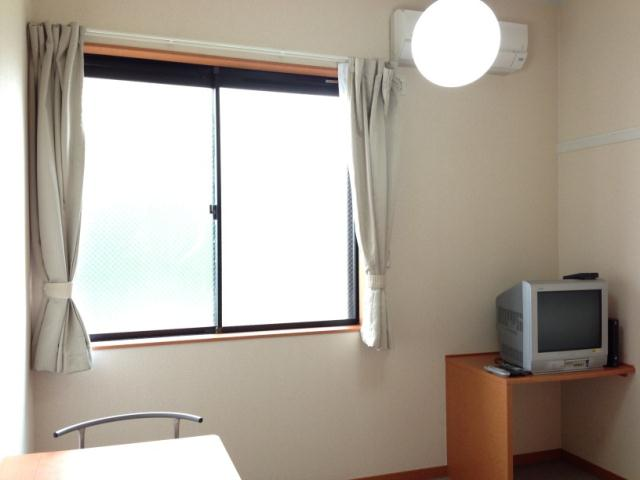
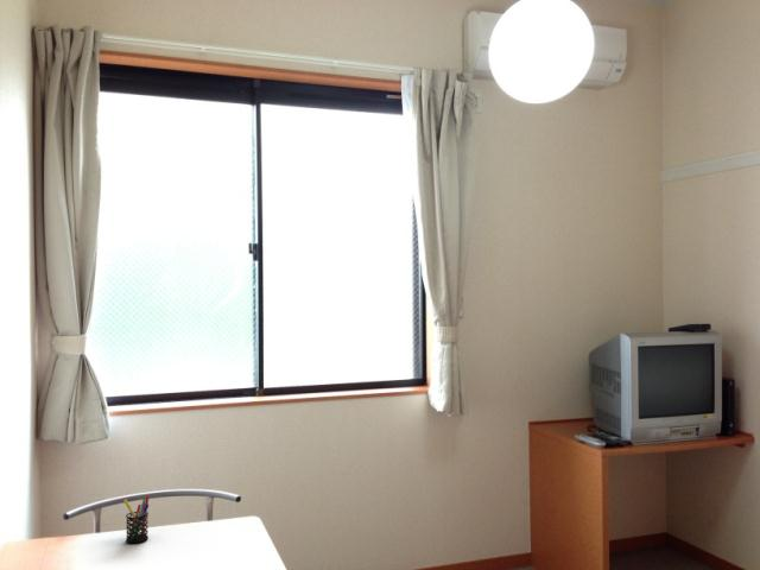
+ pen holder [122,495,150,544]
